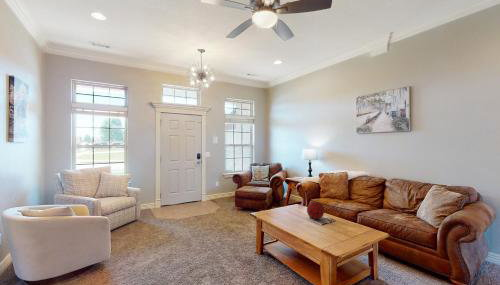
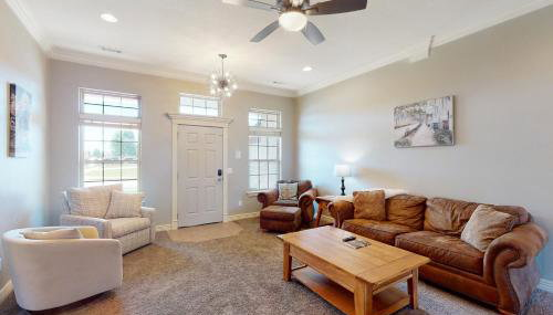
- decorative orb [306,201,325,220]
